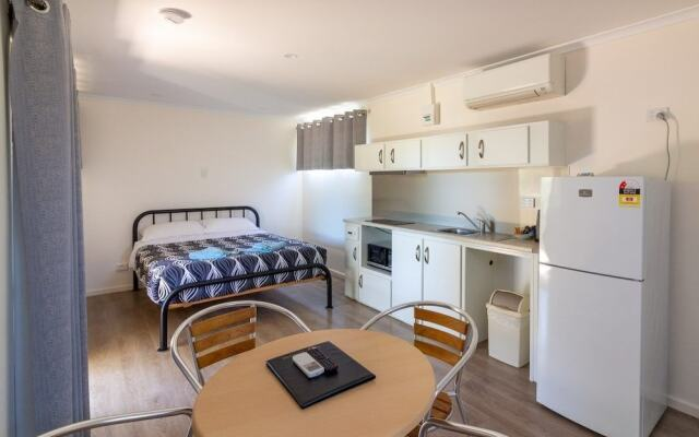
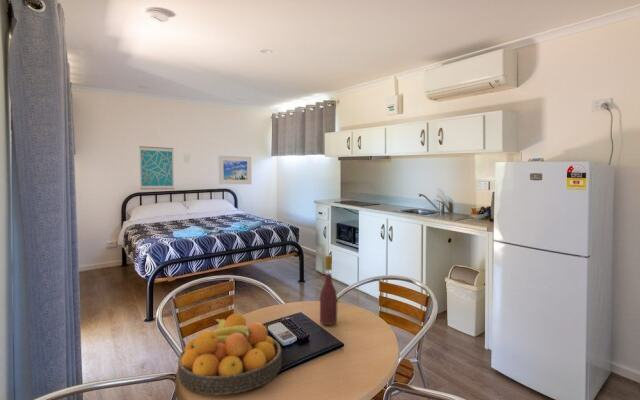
+ fruit bowl [177,313,283,396]
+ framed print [218,155,252,185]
+ wine bottle [319,255,339,326]
+ wall art [138,145,175,191]
